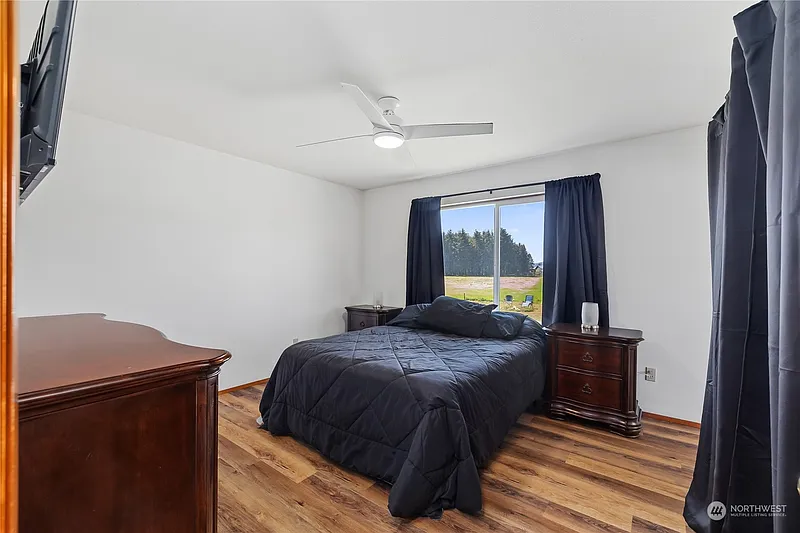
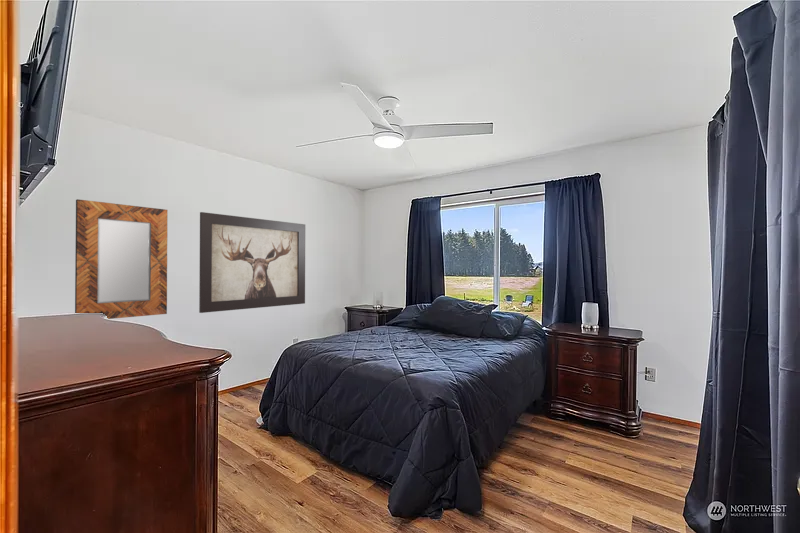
+ home mirror [74,198,168,320]
+ wall art [198,211,306,314]
